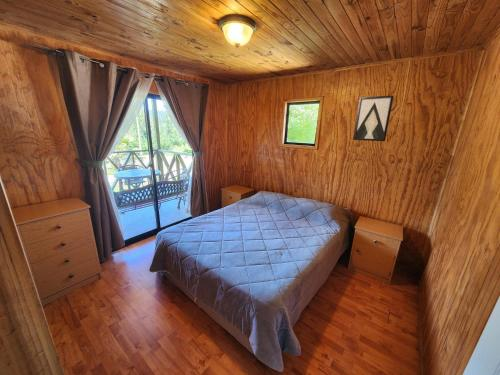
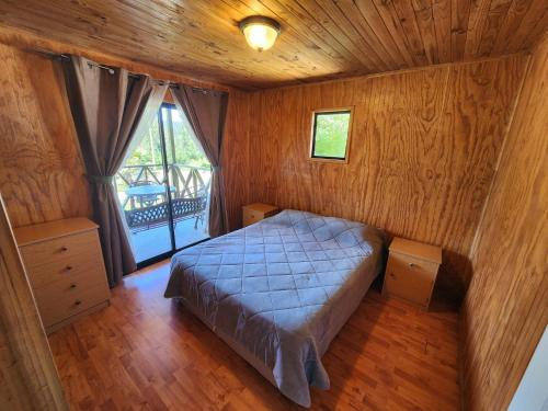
- wall art [352,94,395,142]
